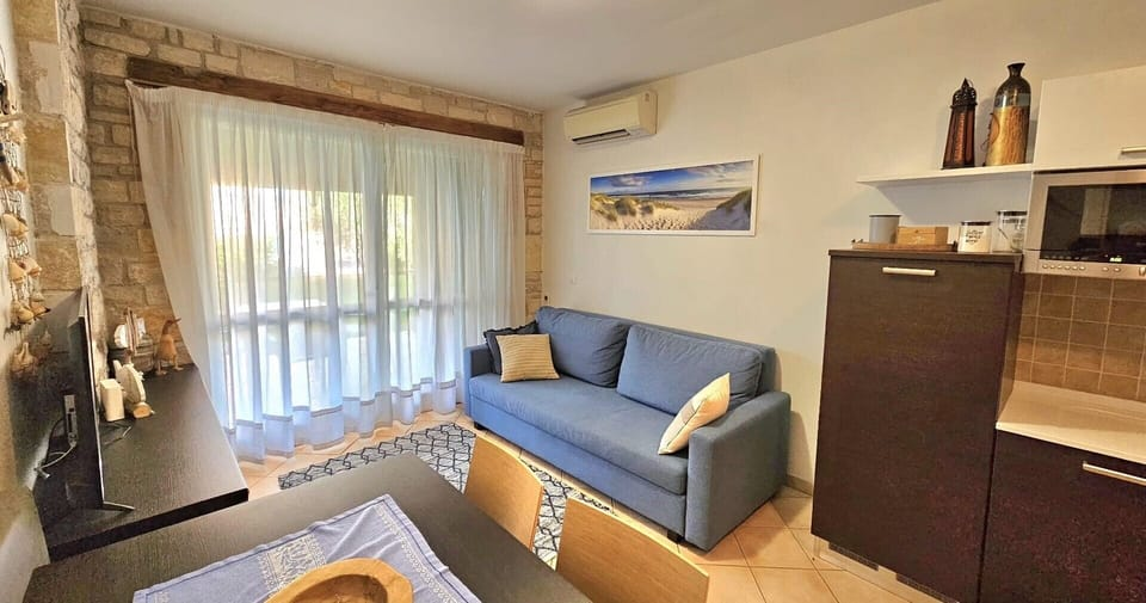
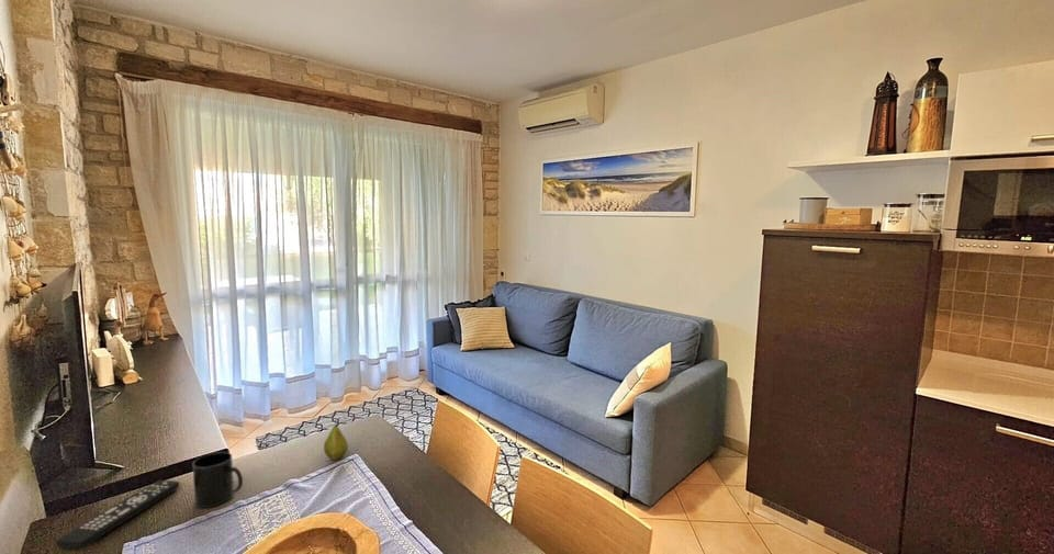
+ mug [192,451,244,509]
+ remote control [55,479,180,552]
+ fruit [323,421,349,461]
